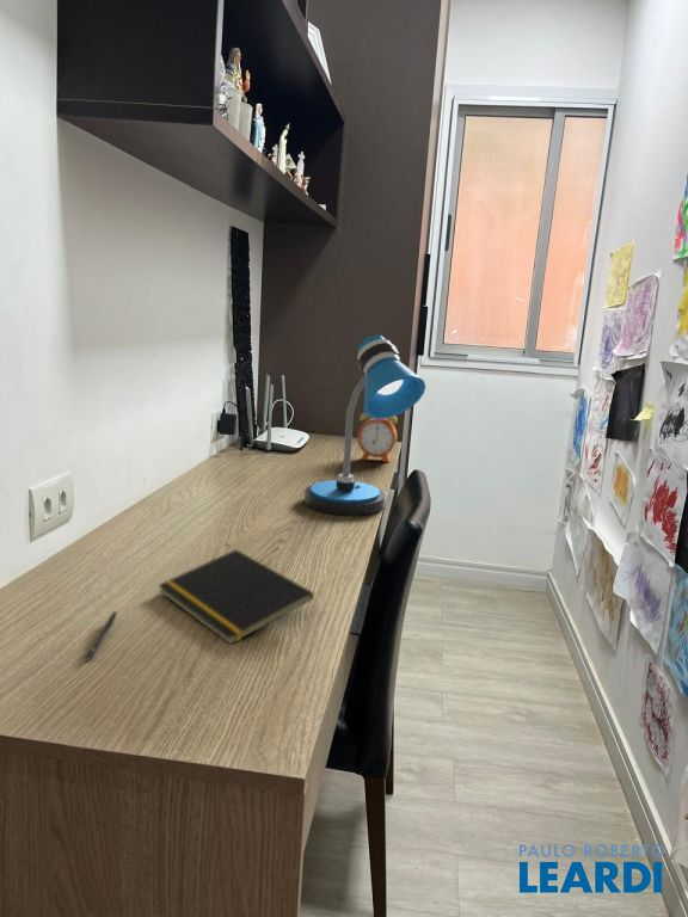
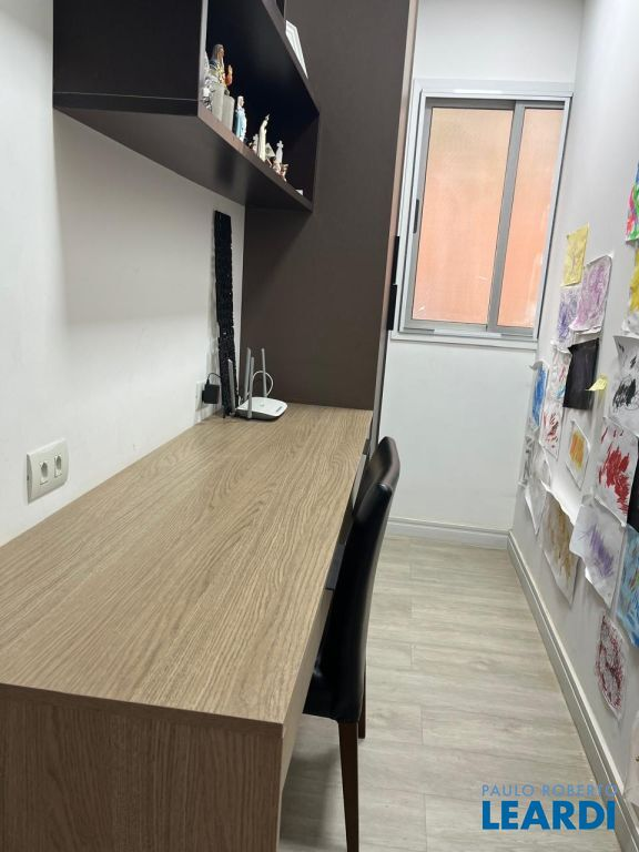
- notepad [156,548,315,645]
- pen [85,610,118,663]
- alarm clock [356,412,399,463]
- desk lamp [303,334,426,517]
